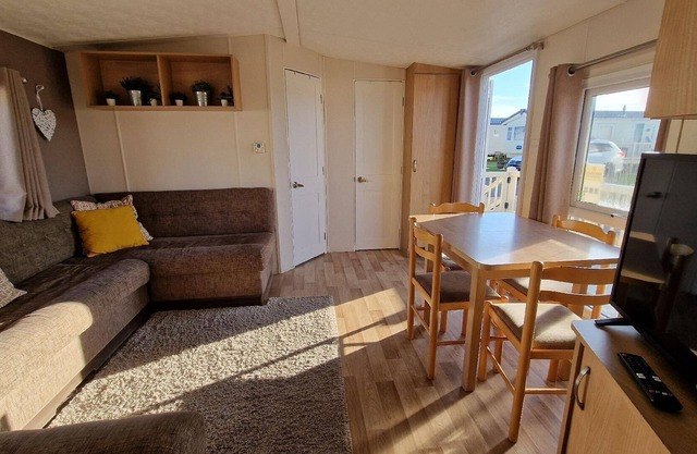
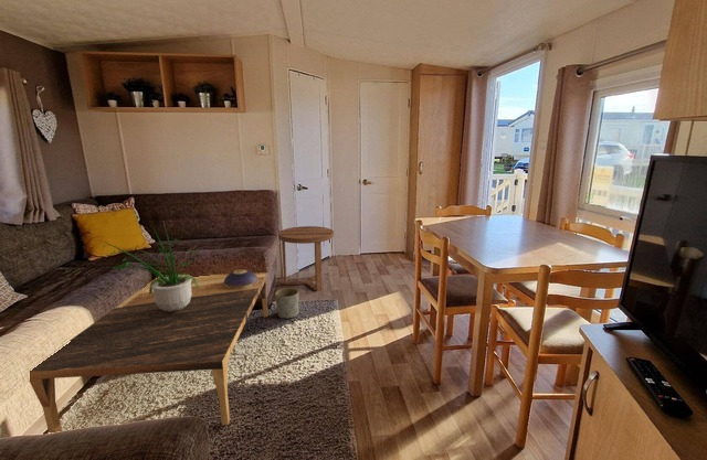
+ planter [274,287,300,320]
+ decorative bowl [223,268,258,290]
+ coffee table [28,271,270,434]
+ side table [277,225,335,292]
+ potted plant [101,222,200,312]
